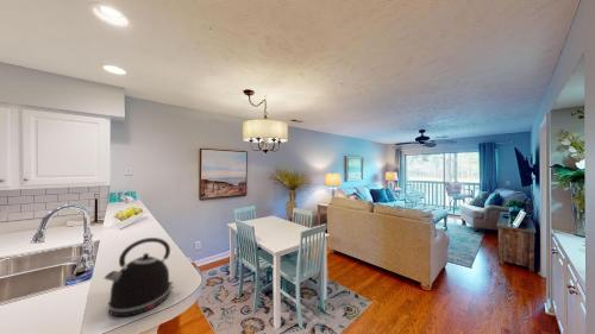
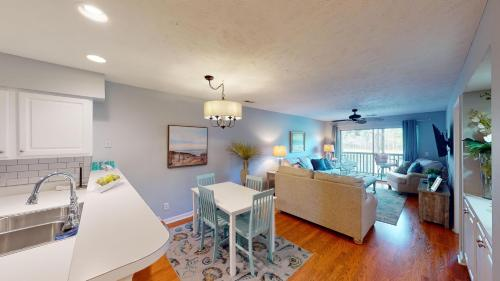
- kettle [104,237,174,317]
